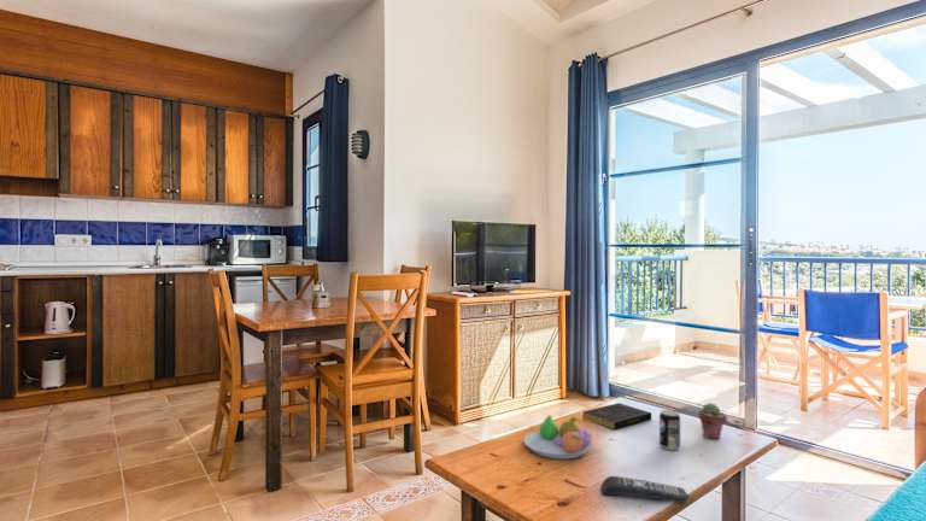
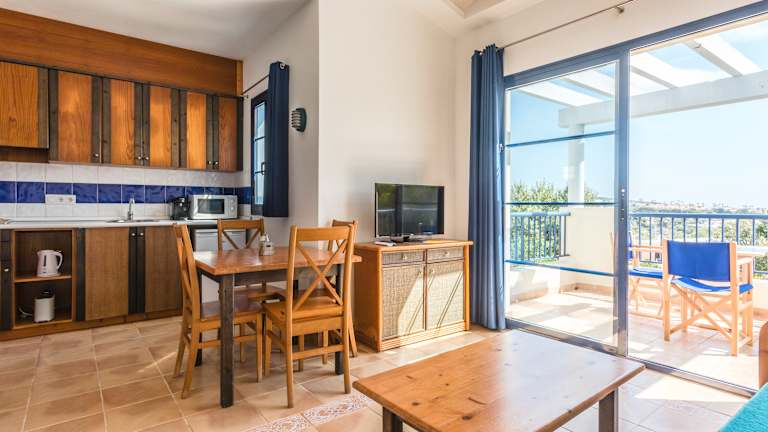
- remote control [600,475,688,504]
- book [581,402,652,431]
- potted succulent [697,402,727,440]
- fruit bowl [522,414,593,461]
- beverage can [658,409,681,451]
